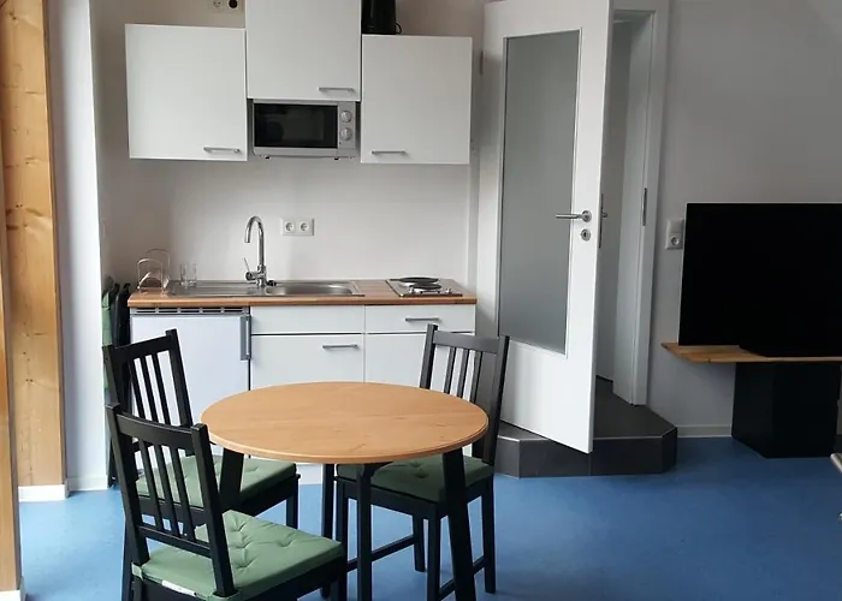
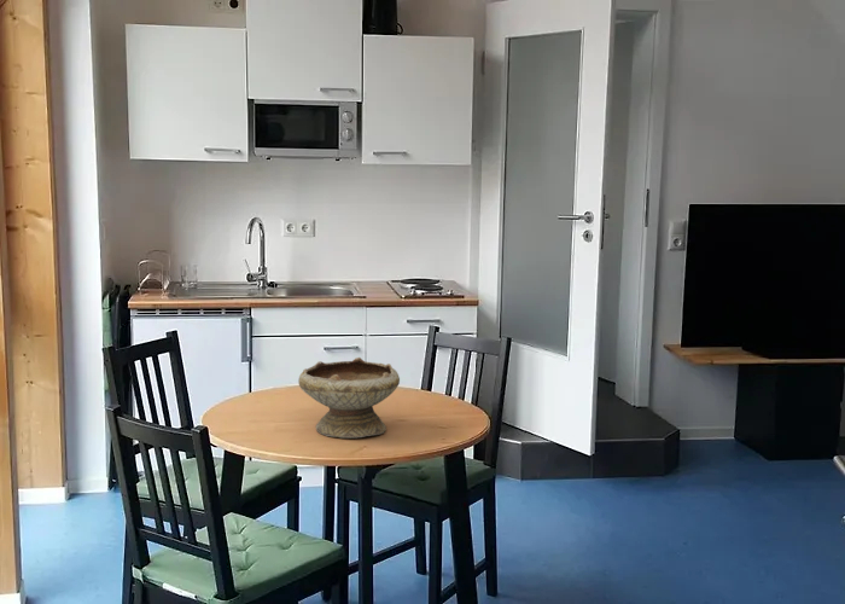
+ bowl [297,356,401,439]
